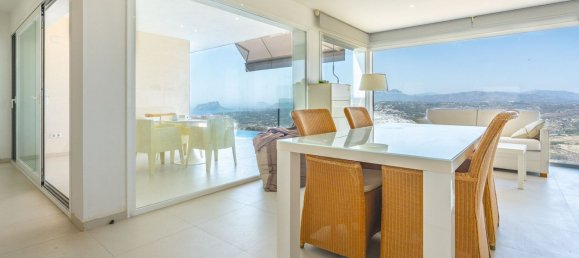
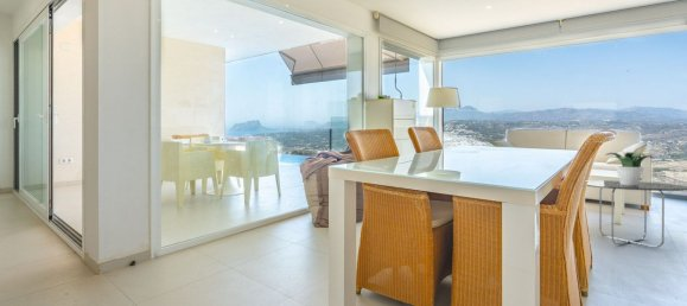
+ side table [586,179,687,249]
+ potted plant [604,151,655,185]
